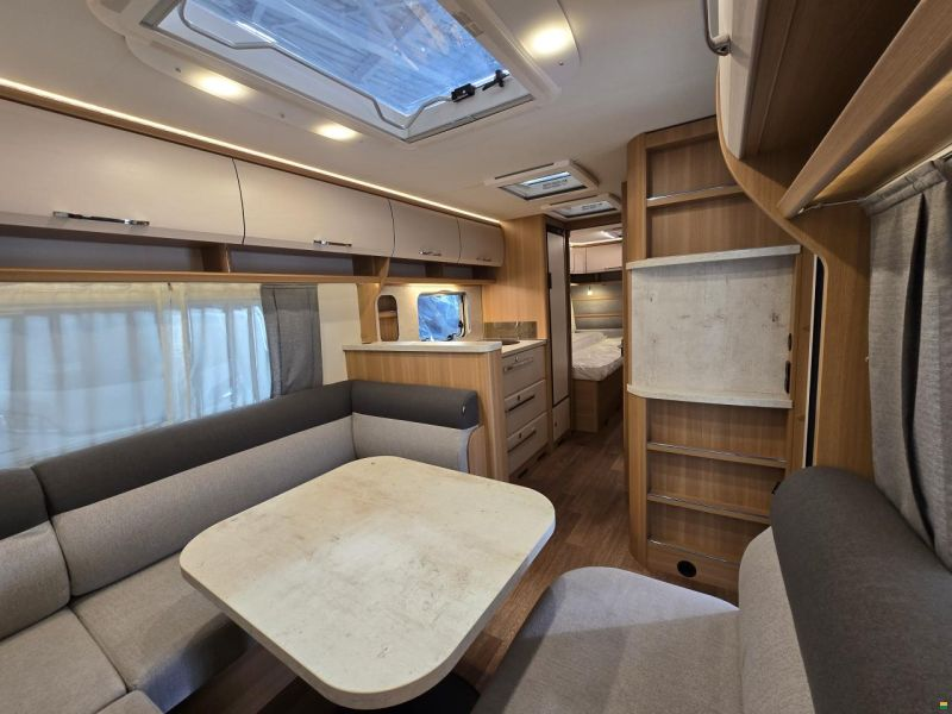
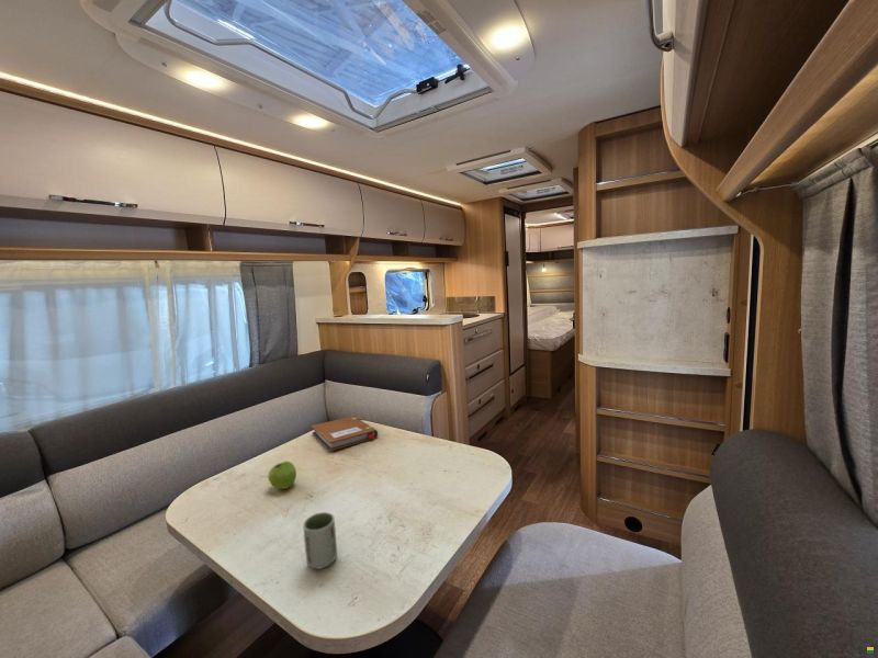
+ cup [302,511,338,570]
+ notebook [311,415,379,452]
+ fruit [267,461,297,490]
